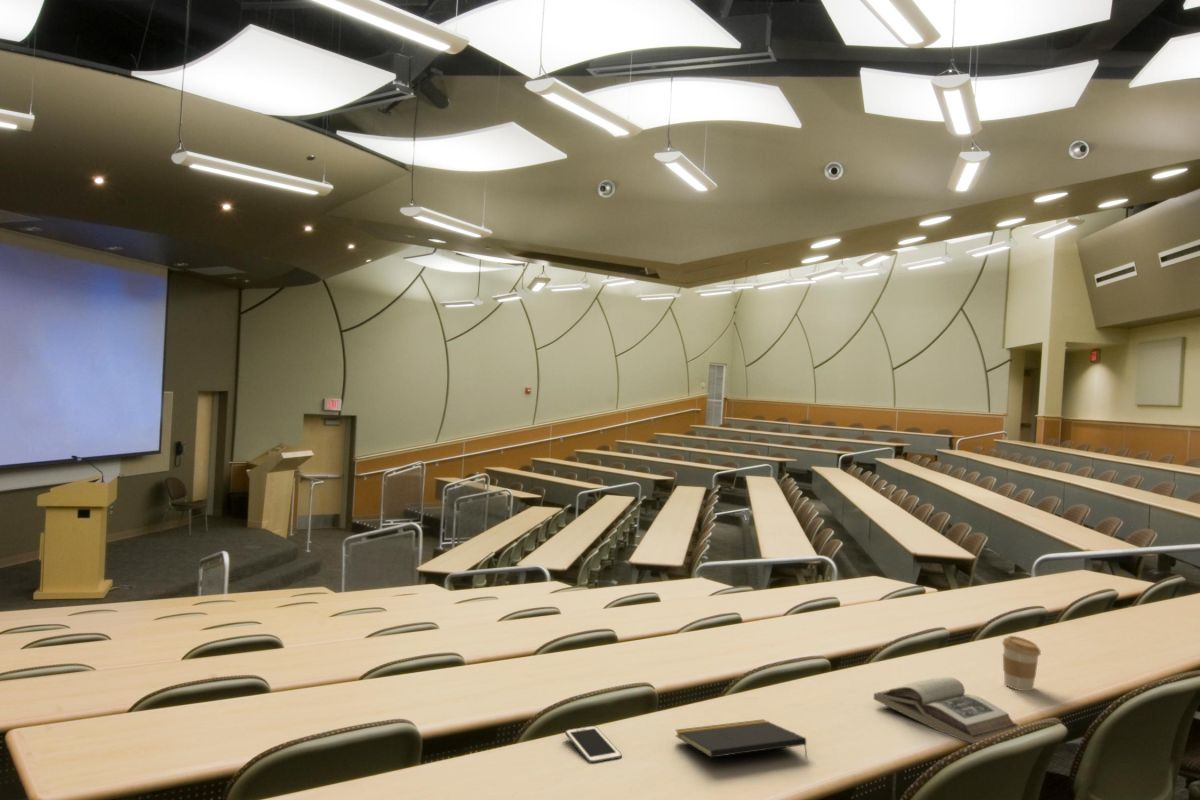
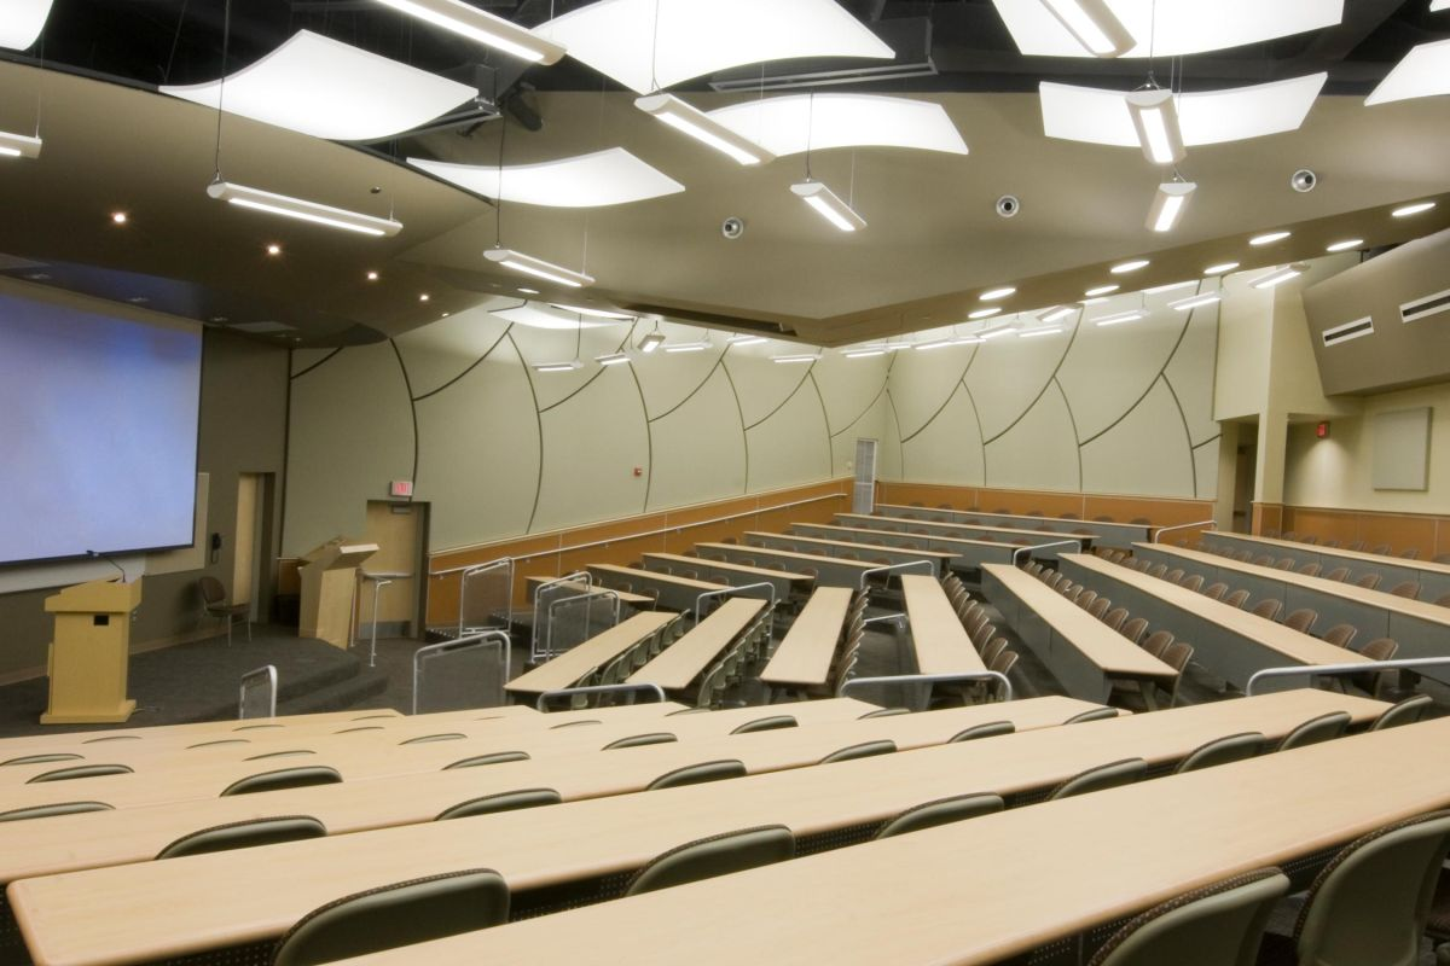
- cell phone [564,725,623,764]
- notepad [674,718,808,759]
- book [873,676,1020,745]
- coffee cup [1001,635,1042,692]
